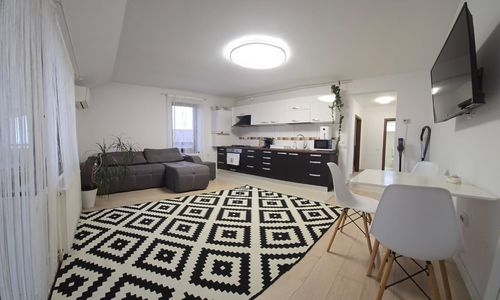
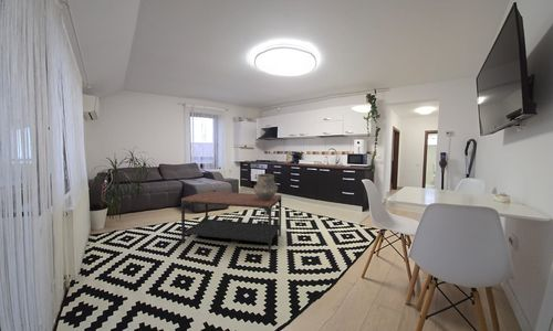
+ ceramic pot [252,173,279,200]
+ coffee table [180,191,282,254]
